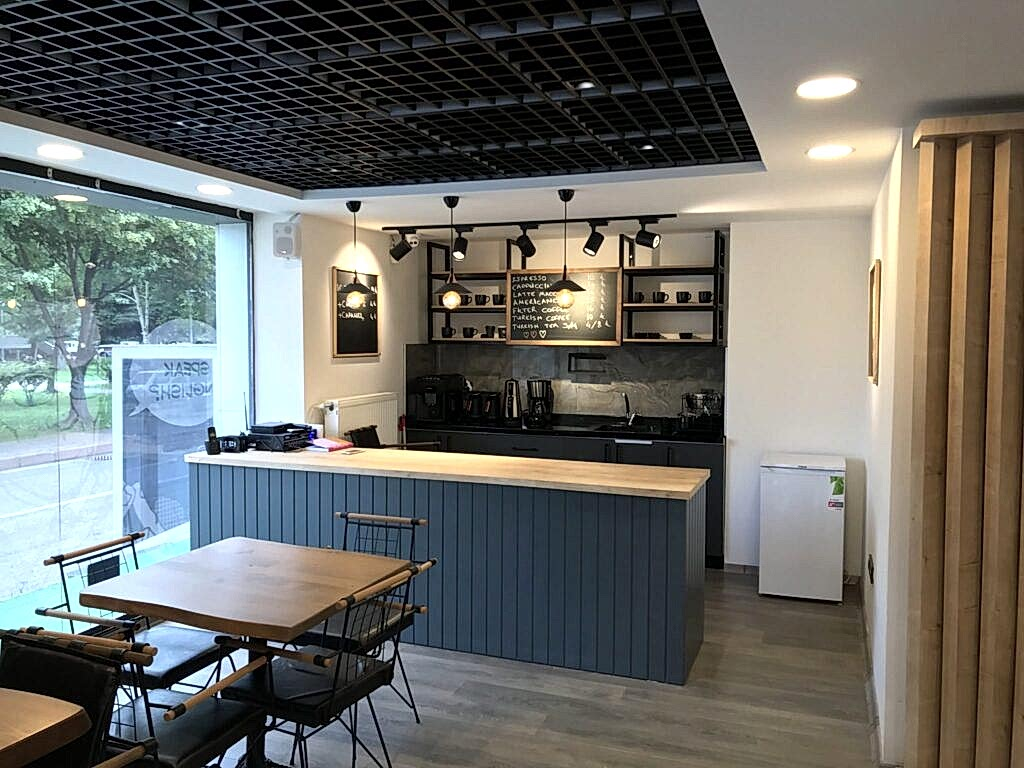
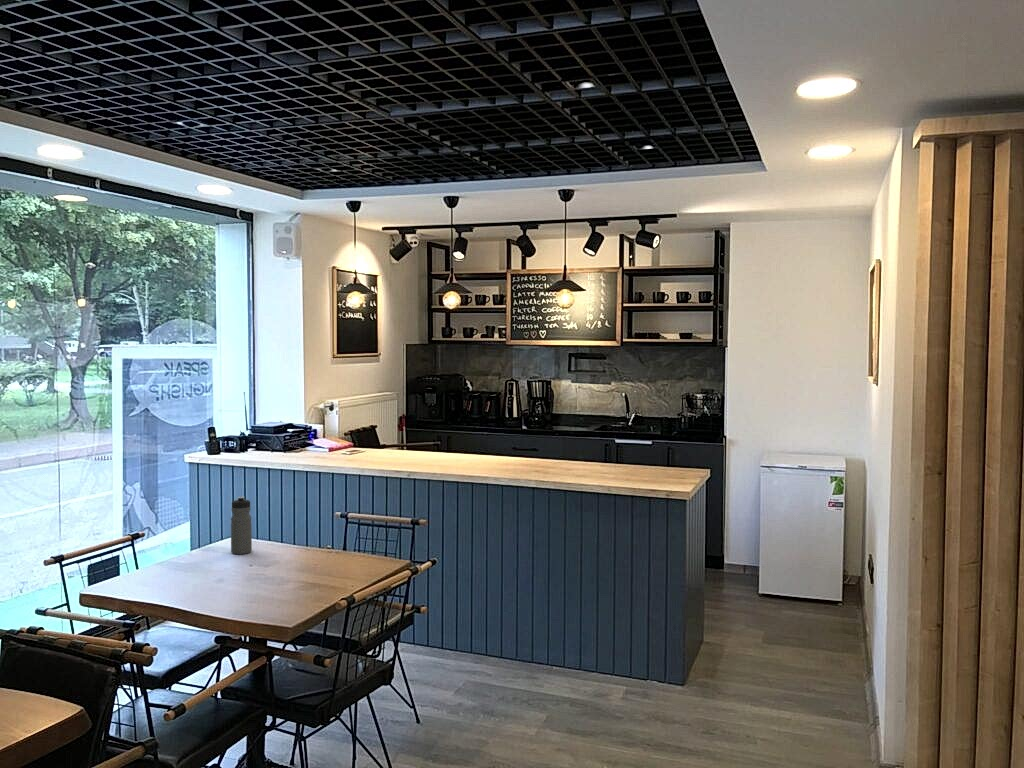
+ water bottle [230,496,253,555]
